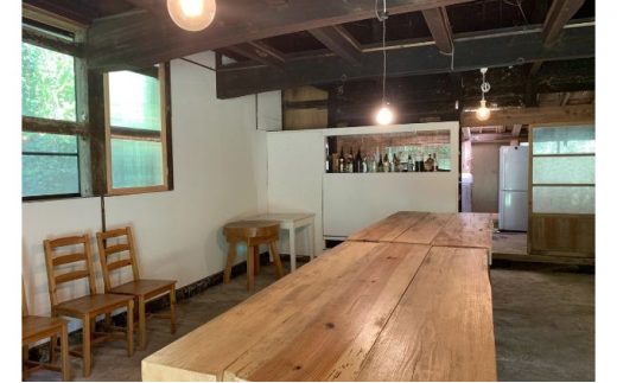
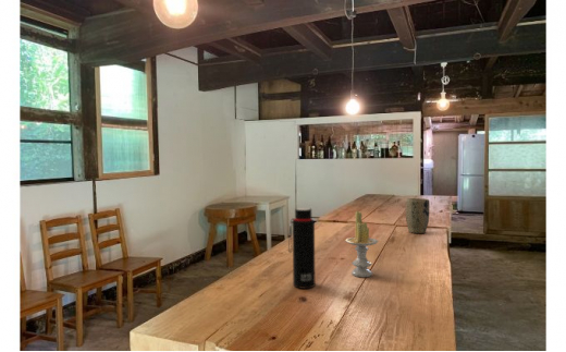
+ water bottle [287,207,316,290]
+ plant pot [405,197,431,234]
+ candle [344,210,379,278]
